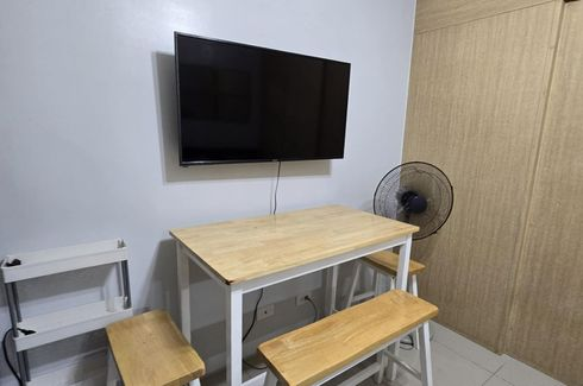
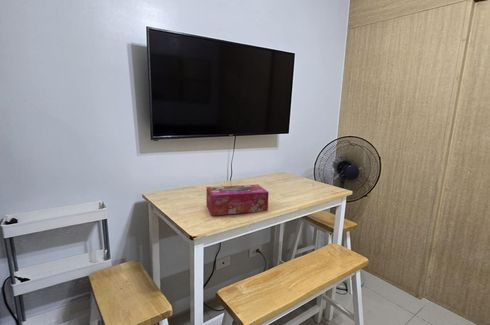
+ tissue box [205,183,270,217]
